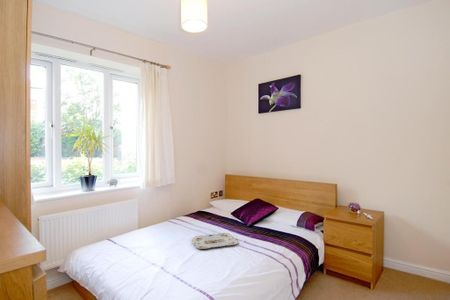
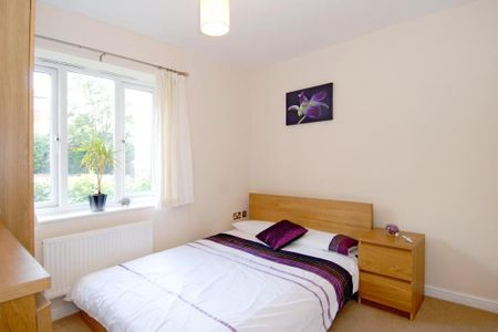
- serving tray [191,232,239,250]
